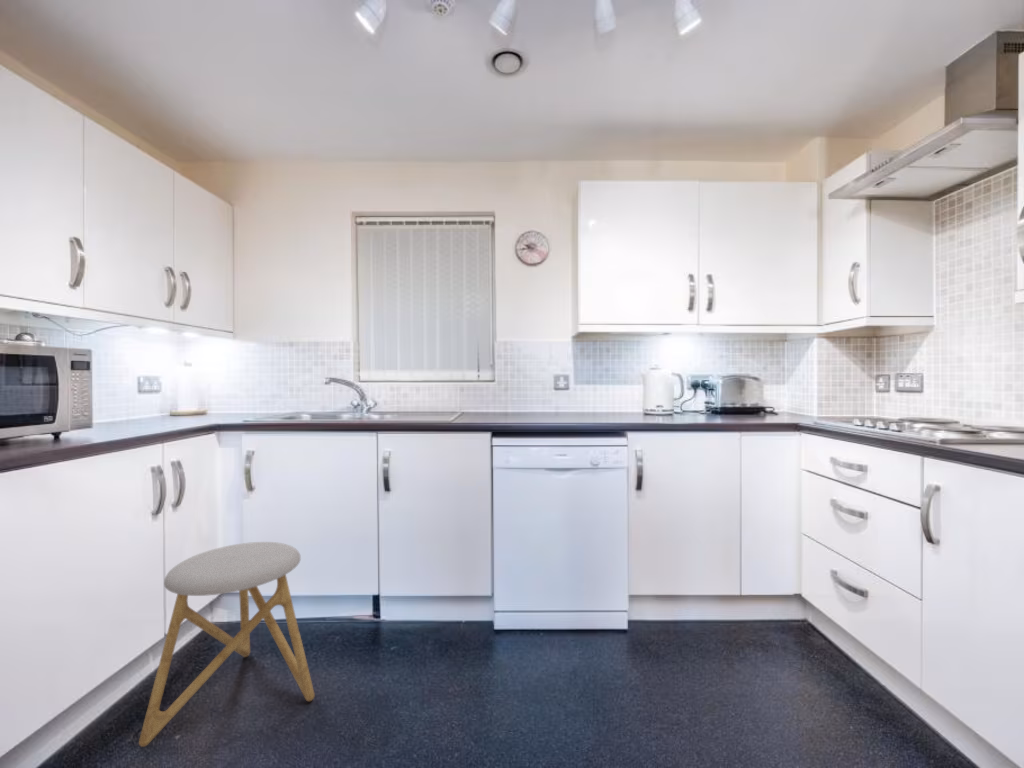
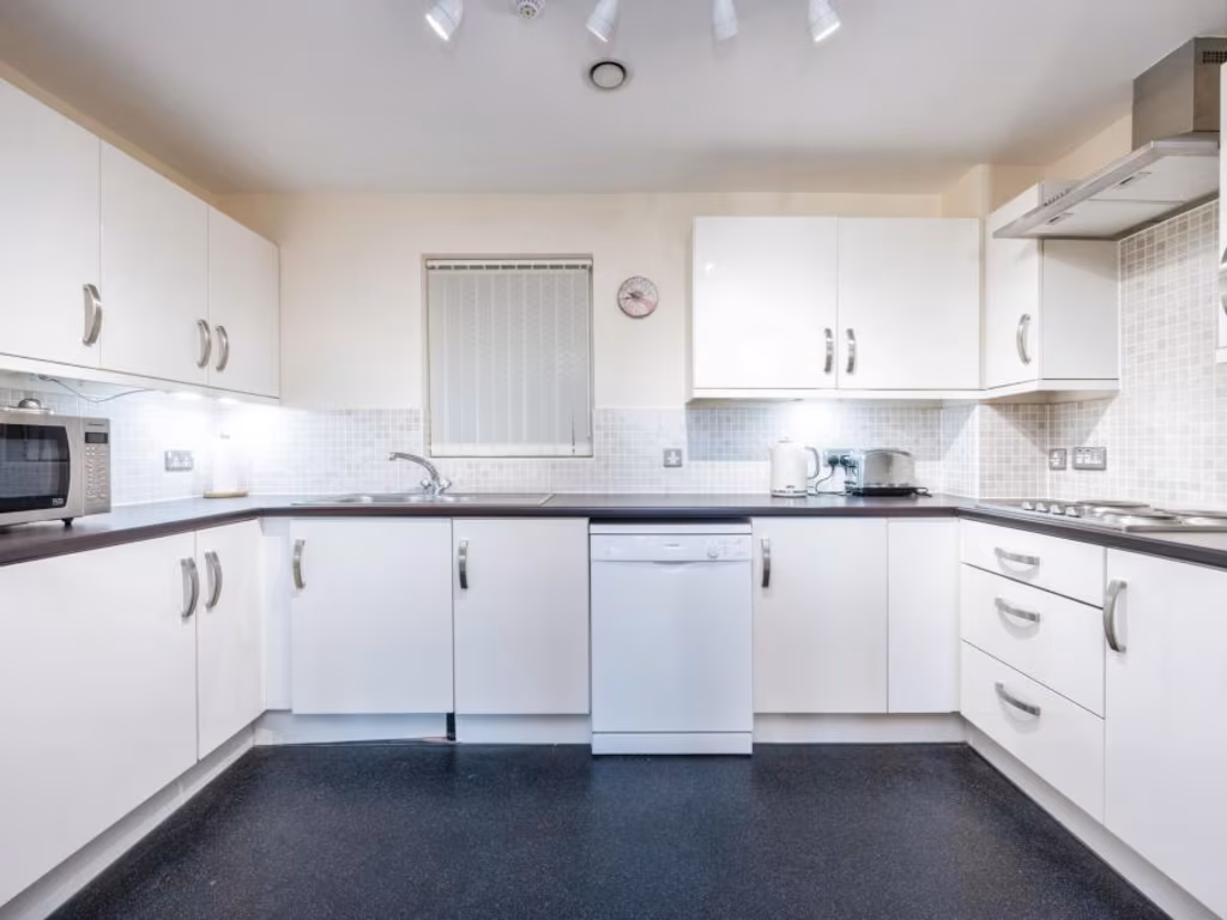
- stool [138,541,316,748]
